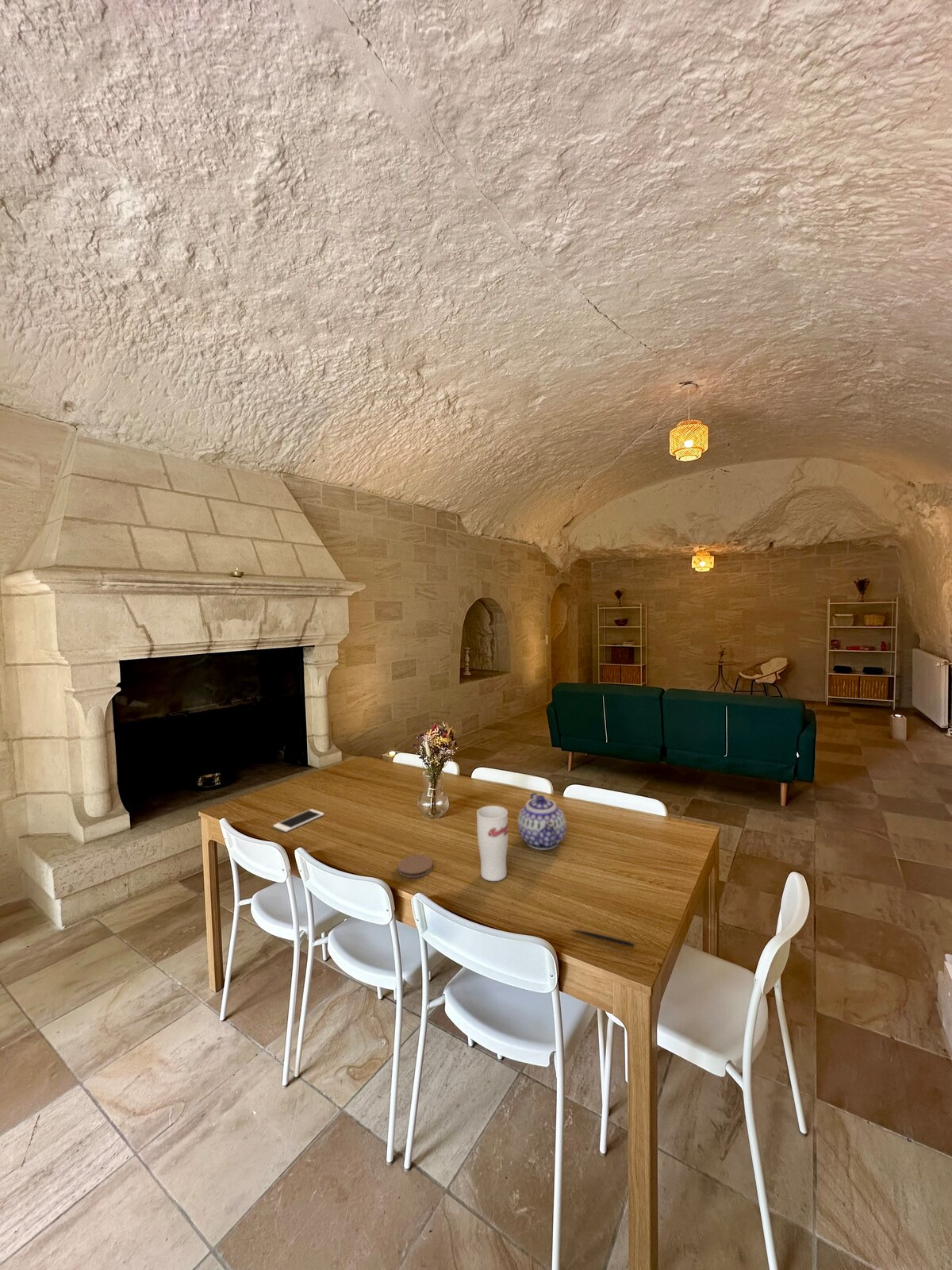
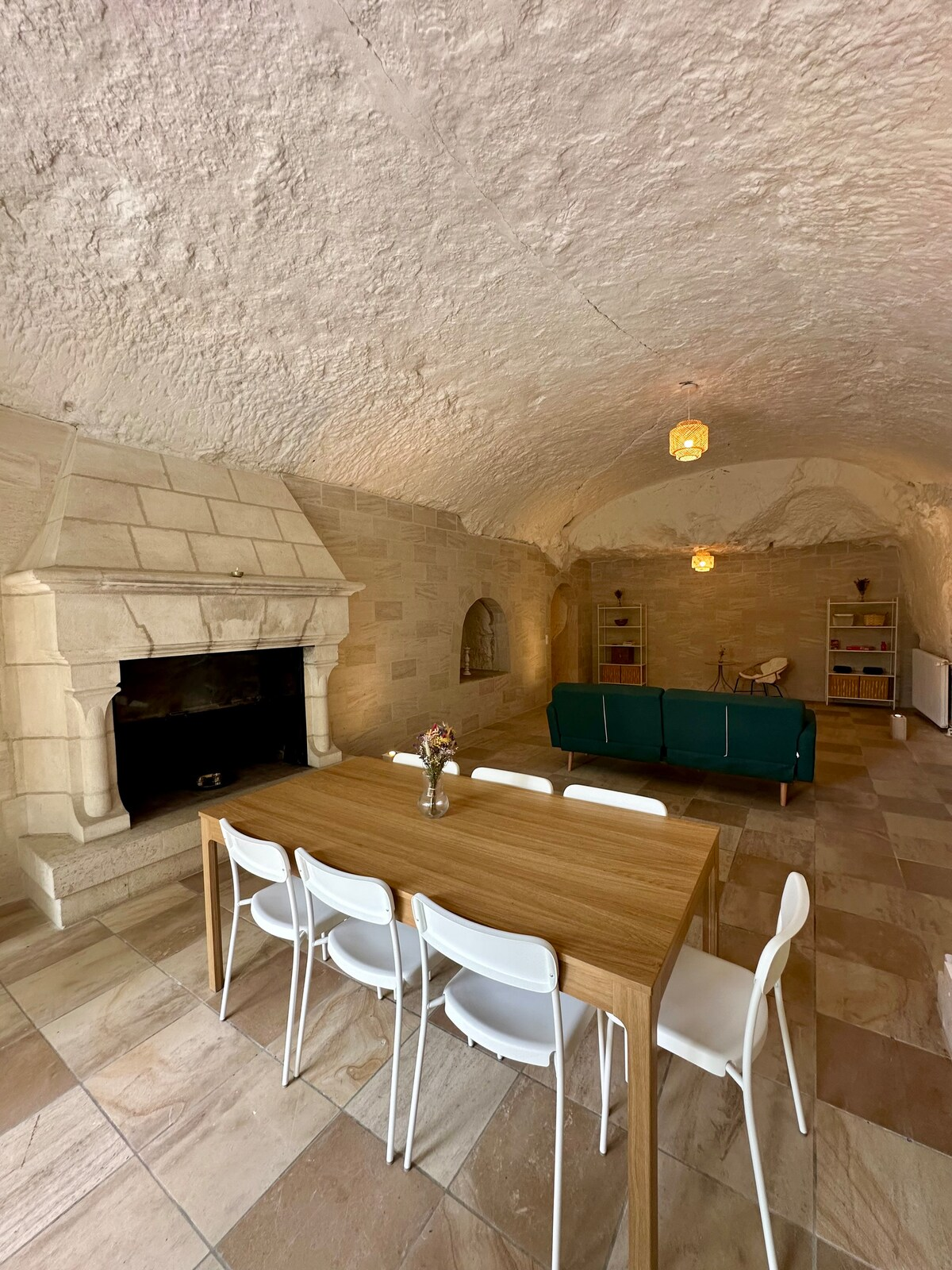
- coaster [397,854,433,879]
- cup [476,805,509,882]
- teapot [516,792,567,851]
- cell phone [272,808,325,833]
- pen [570,929,635,948]
